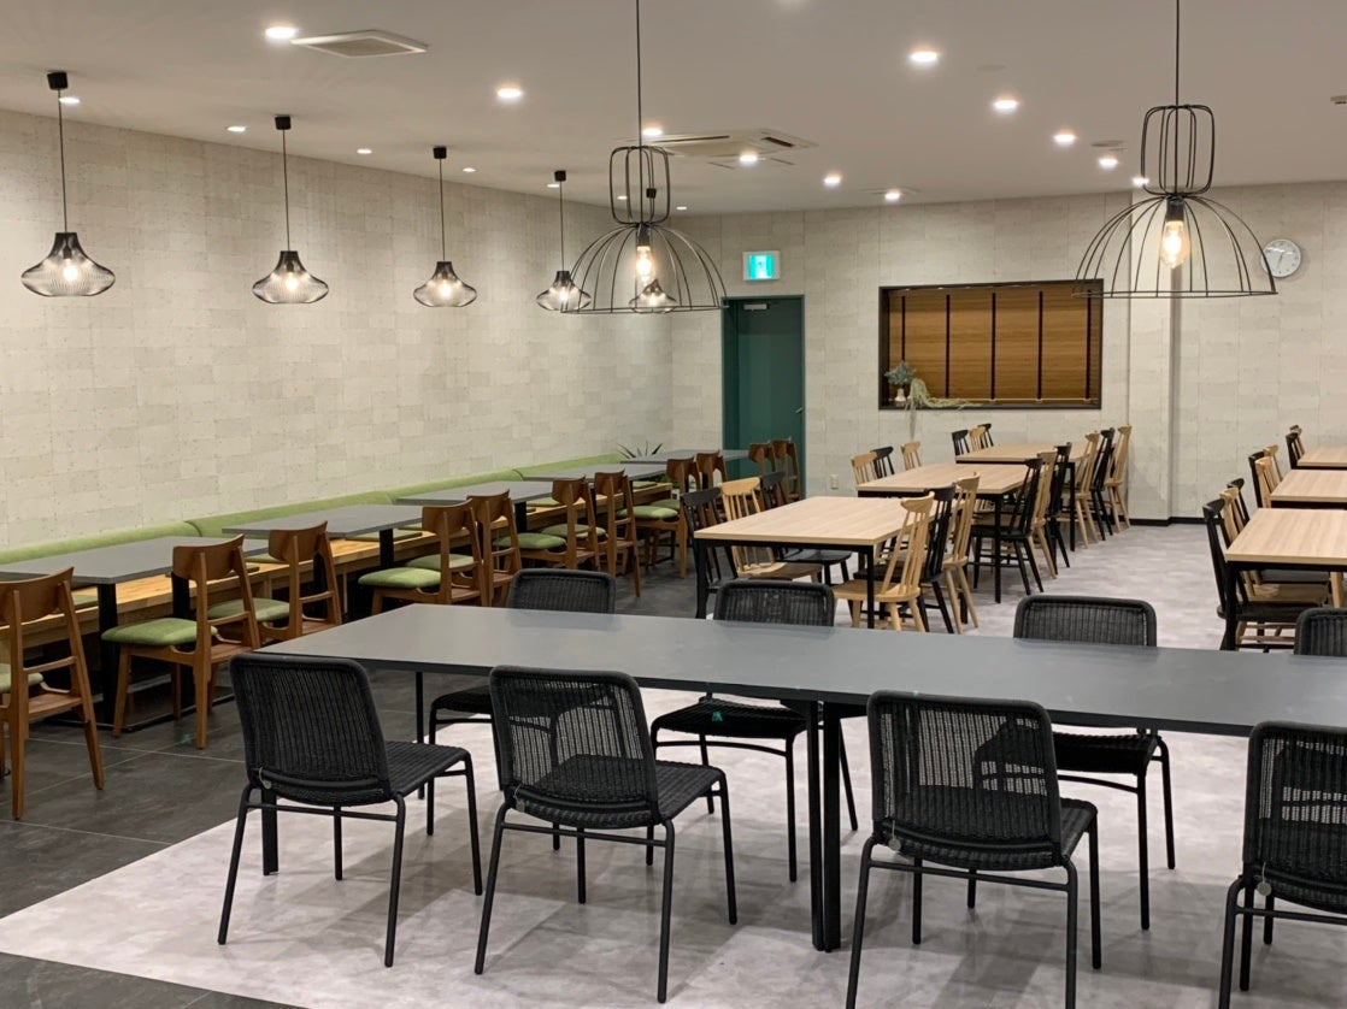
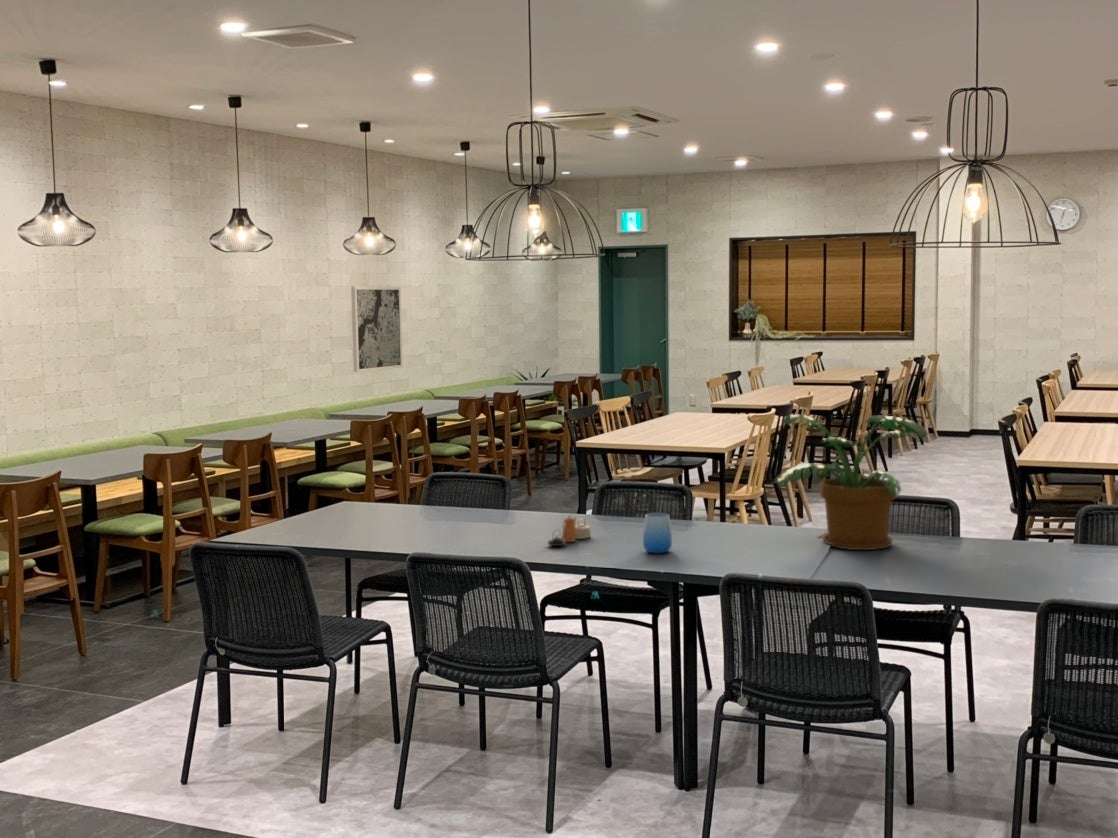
+ potted plant [774,413,929,551]
+ teapot [546,514,592,547]
+ cup [642,512,673,554]
+ wall art [350,285,404,373]
